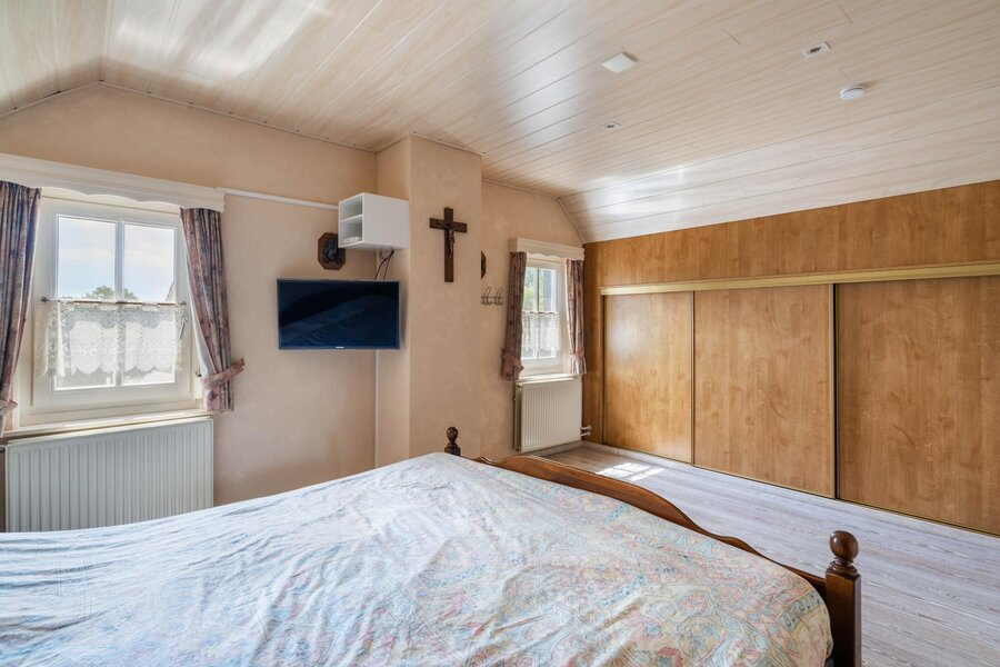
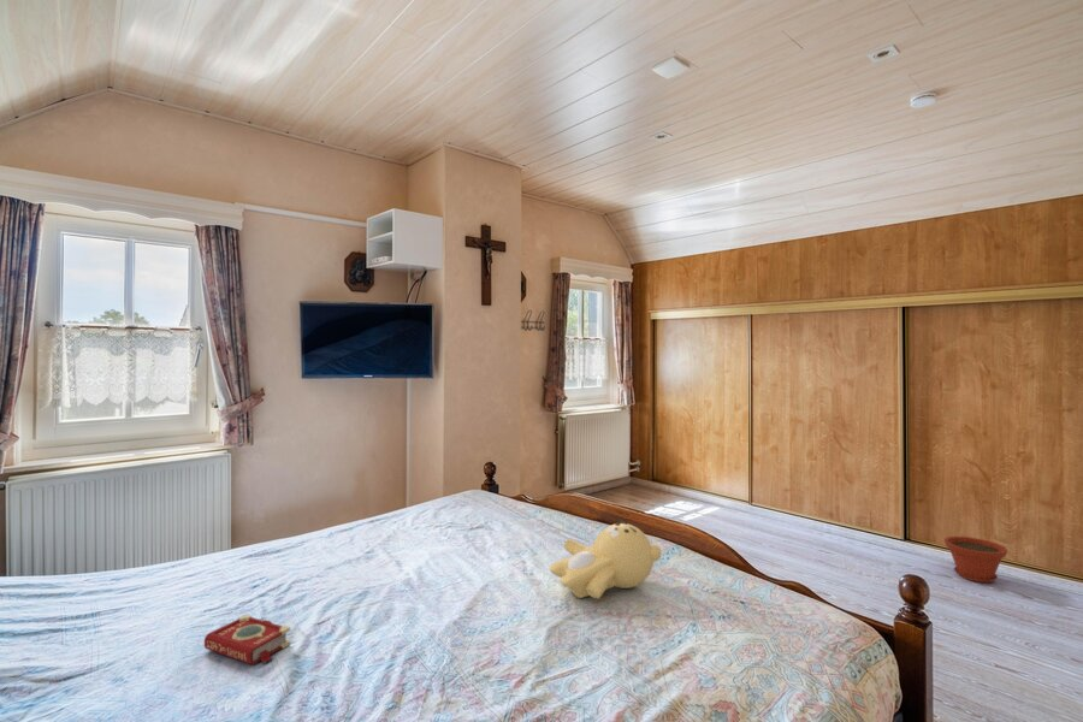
+ book [203,614,291,665]
+ plant pot [943,535,1008,584]
+ teddy bear [548,519,663,599]
